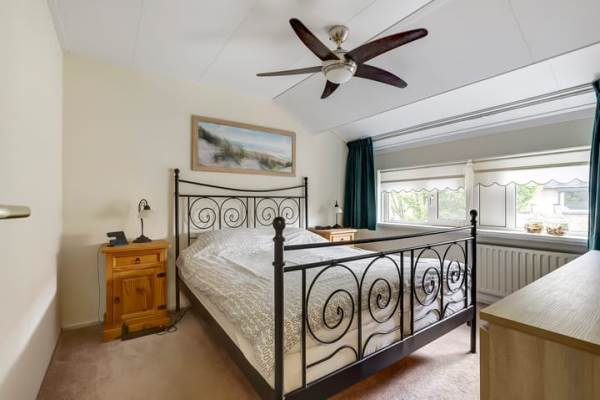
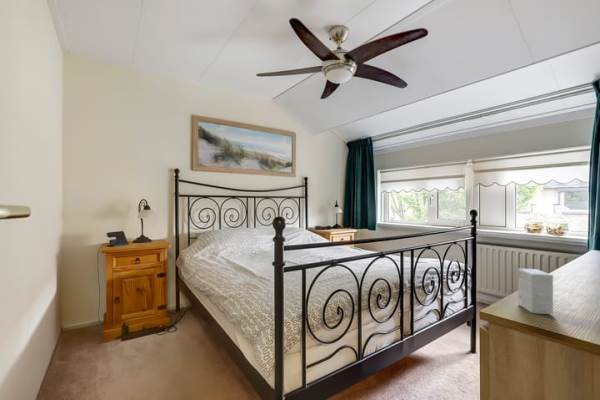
+ small box [517,267,554,315]
